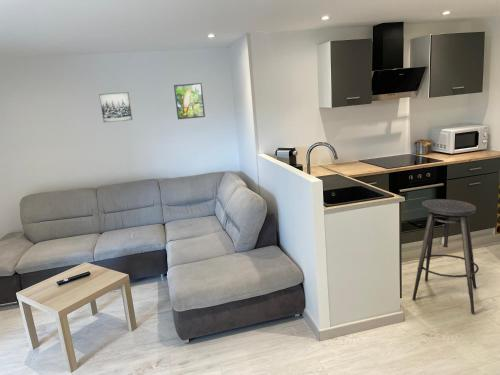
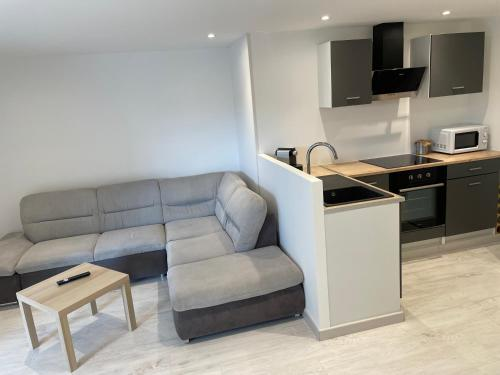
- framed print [173,82,206,120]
- wall art [98,91,133,124]
- stool [411,198,480,315]
